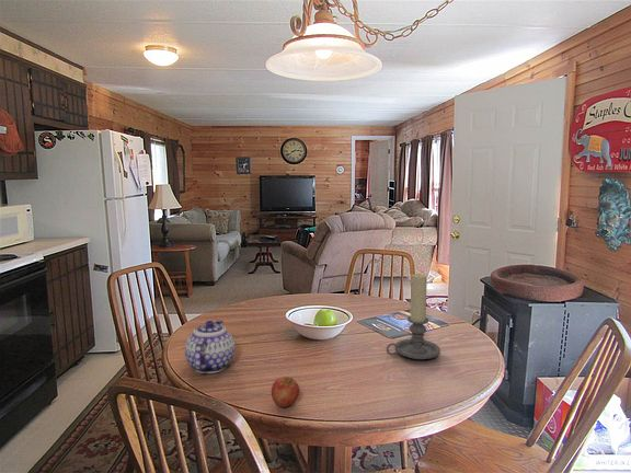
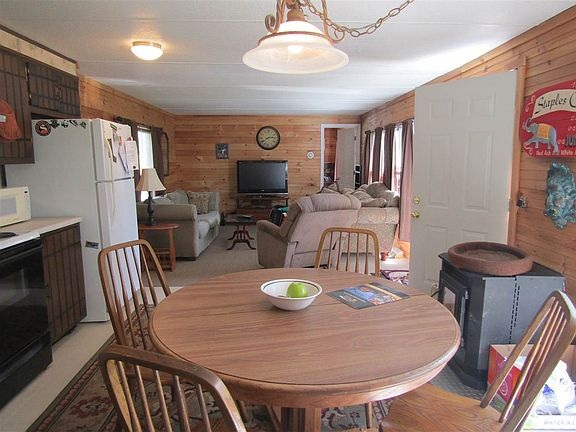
- teapot [184,319,236,374]
- candle holder [386,273,441,360]
- apple [271,376,300,408]
